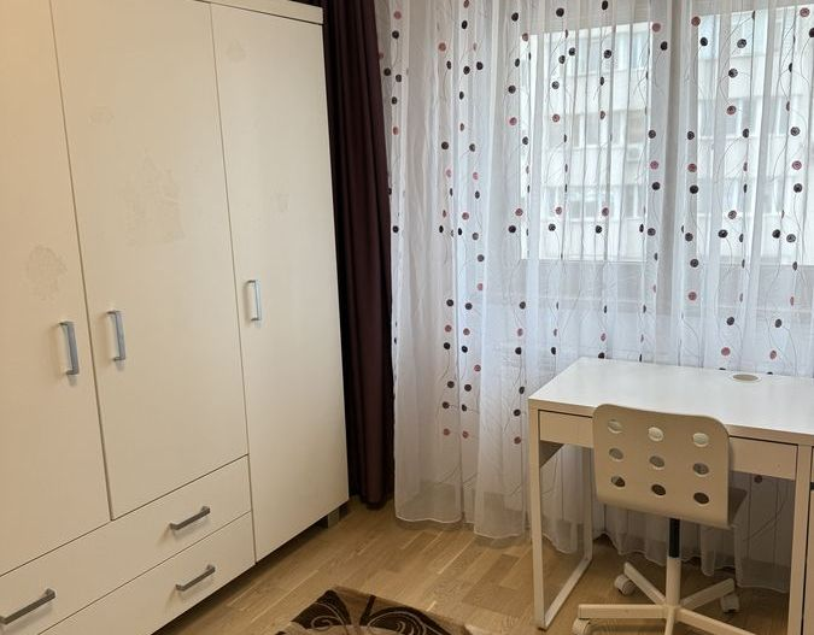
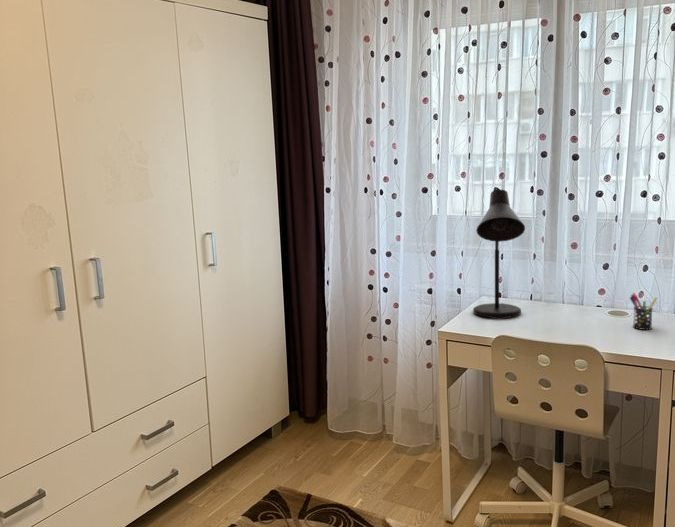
+ pen holder [629,292,658,331]
+ desk lamp [472,188,526,319]
